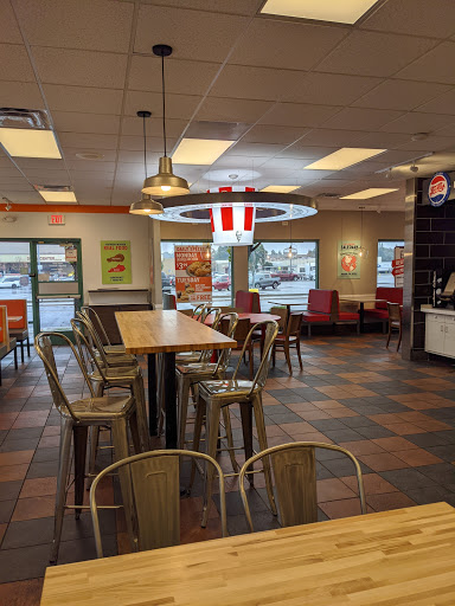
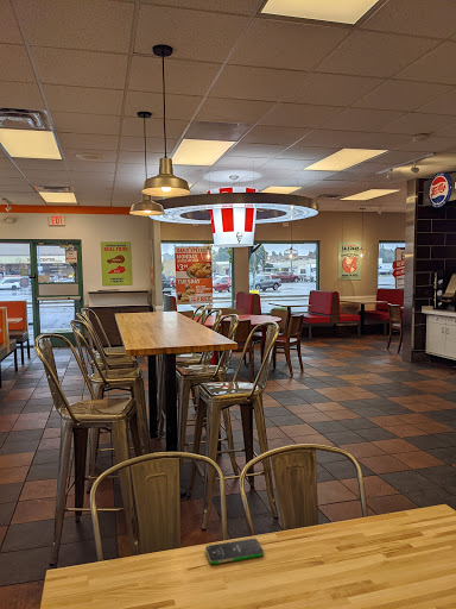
+ smartphone [204,538,265,565]
